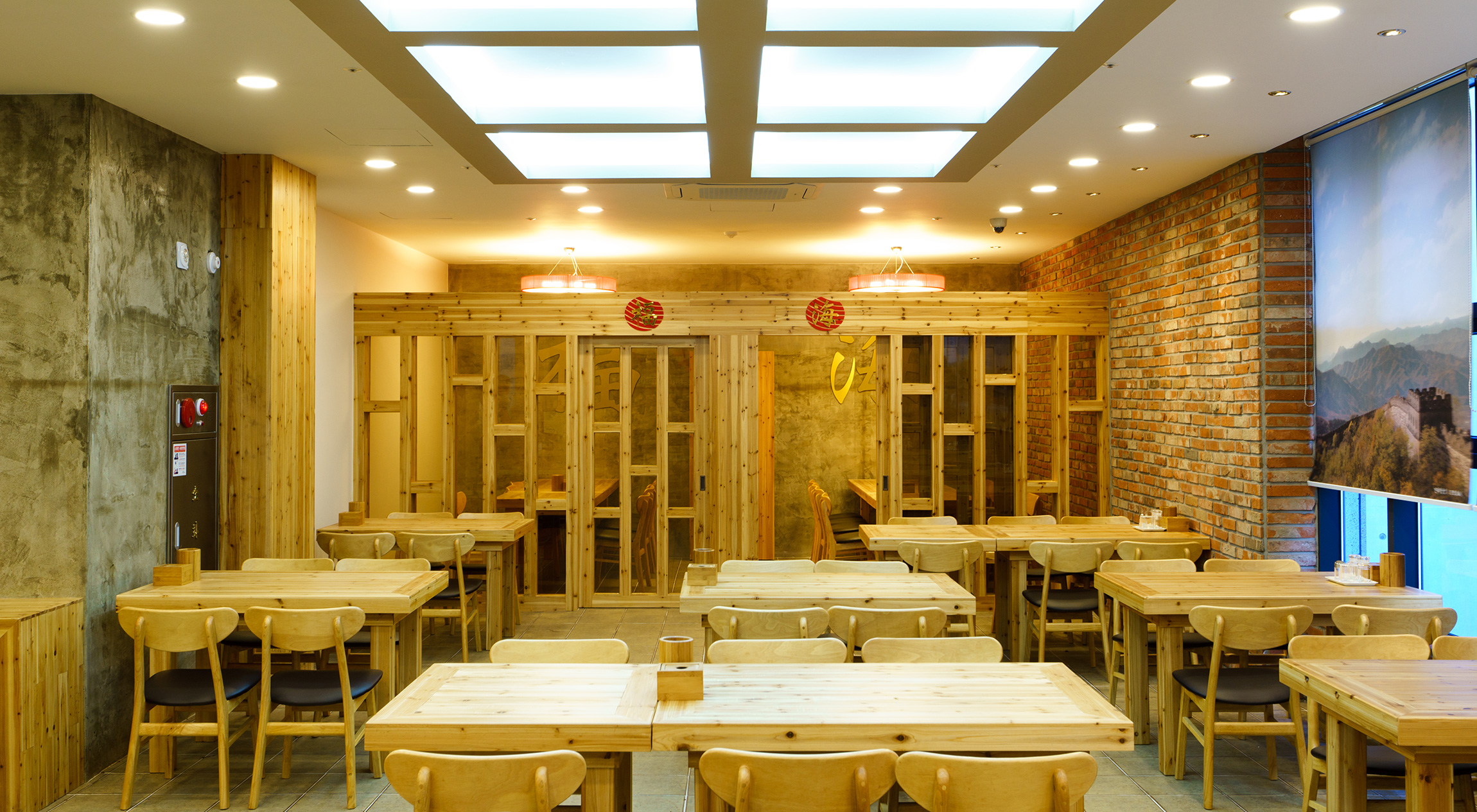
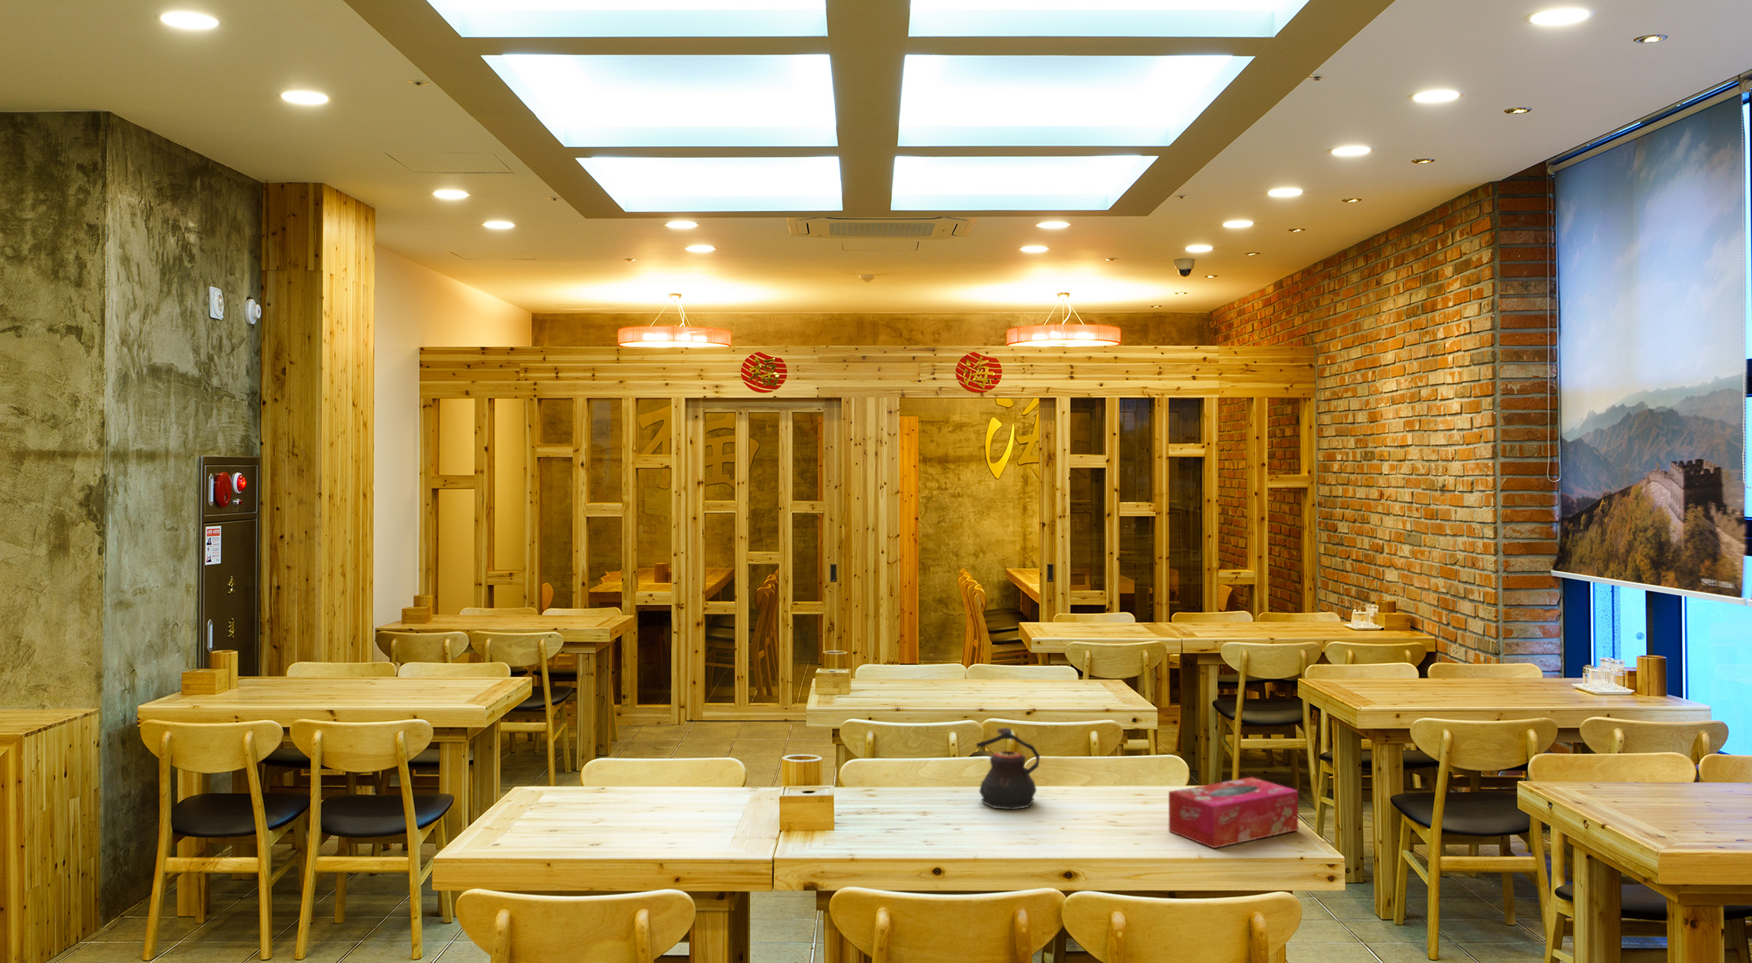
+ teapot [976,727,1040,811]
+ tissue box [1167,777,1299,849]
